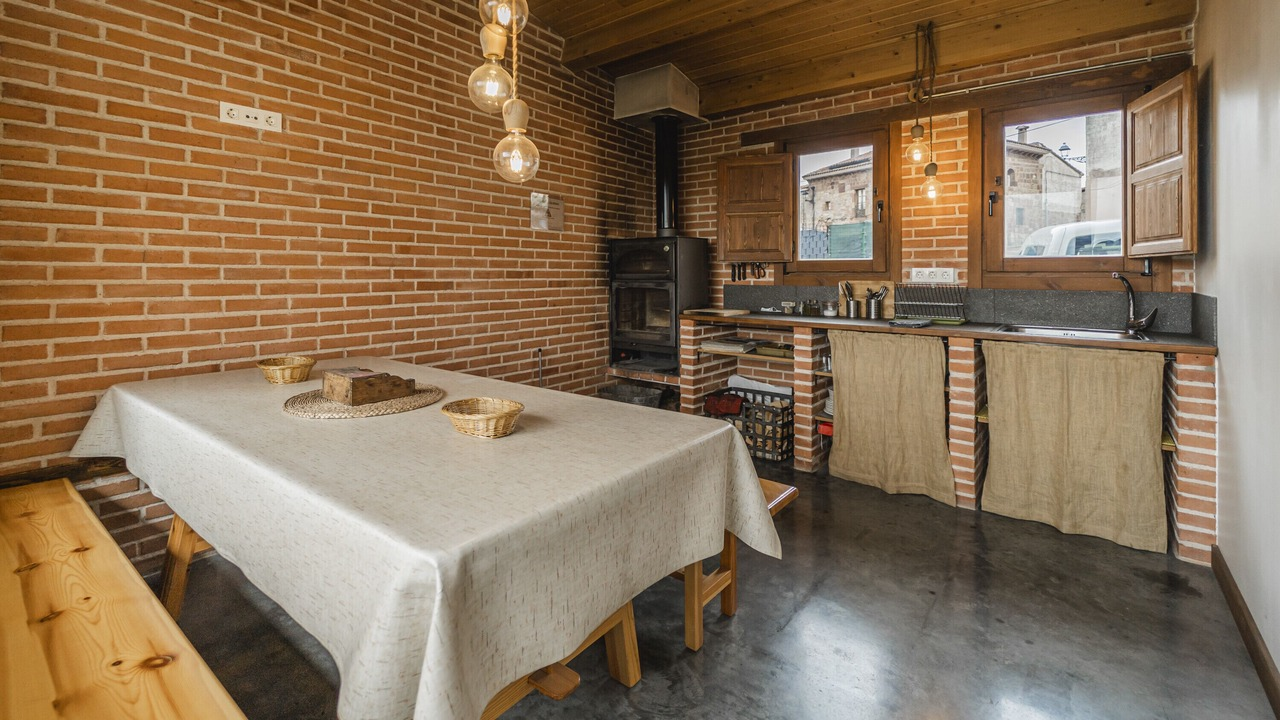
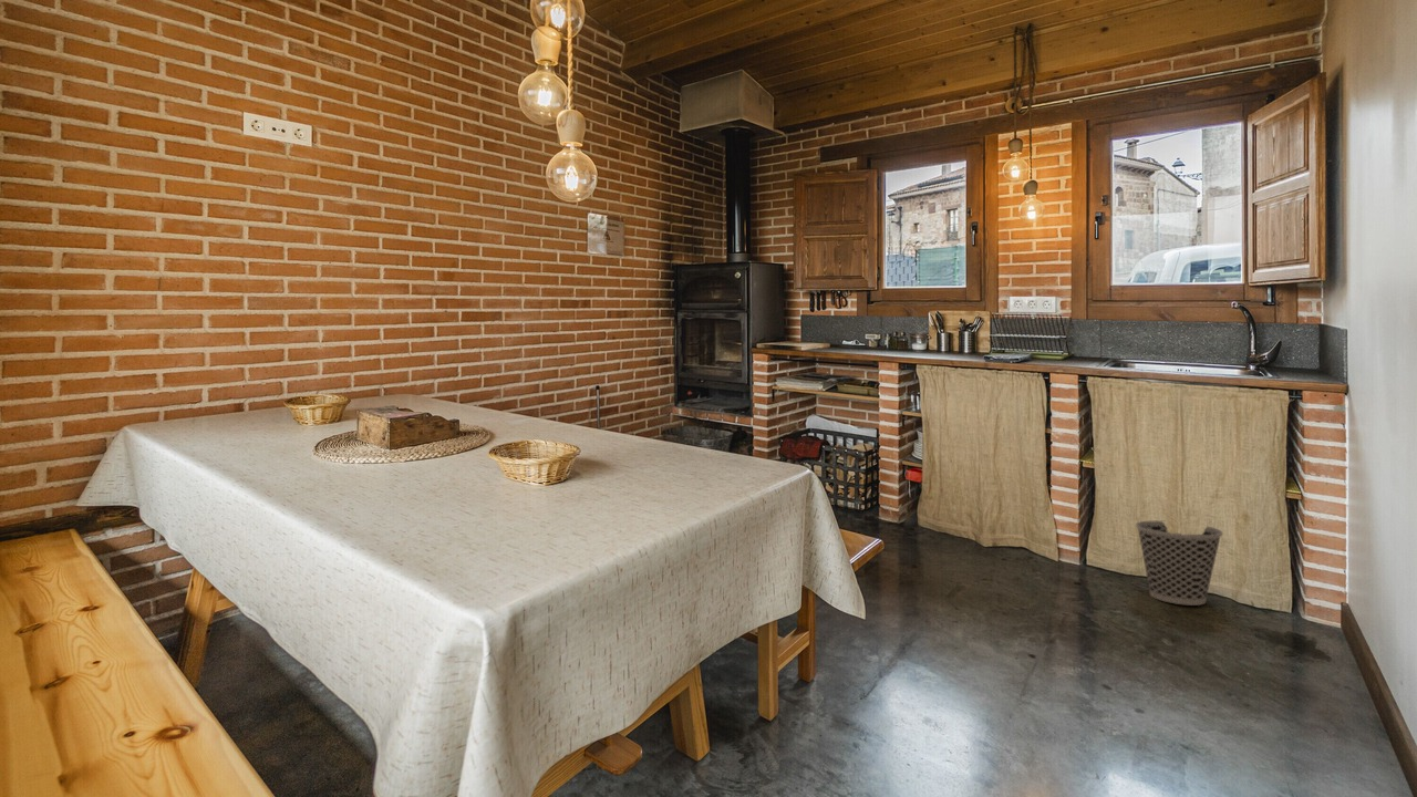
+ wastebasket [1135,520,1223,607]
